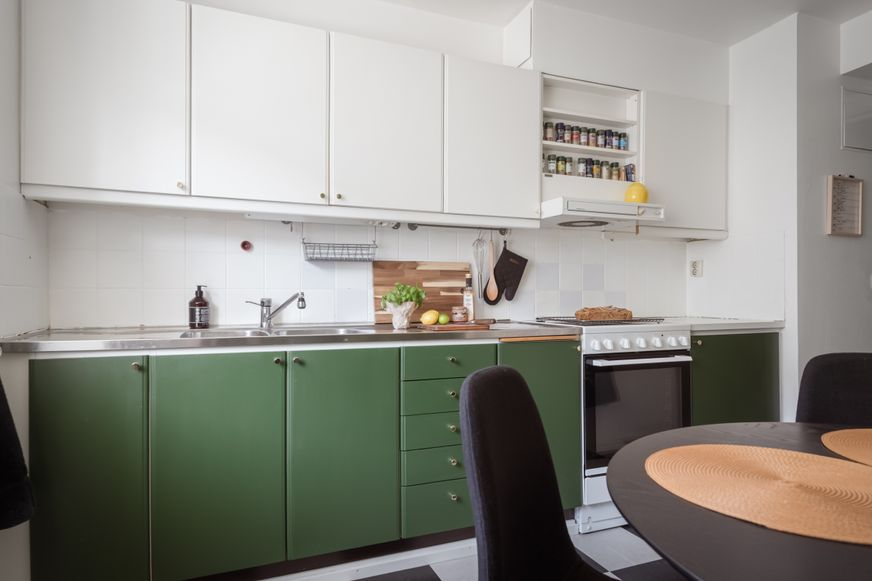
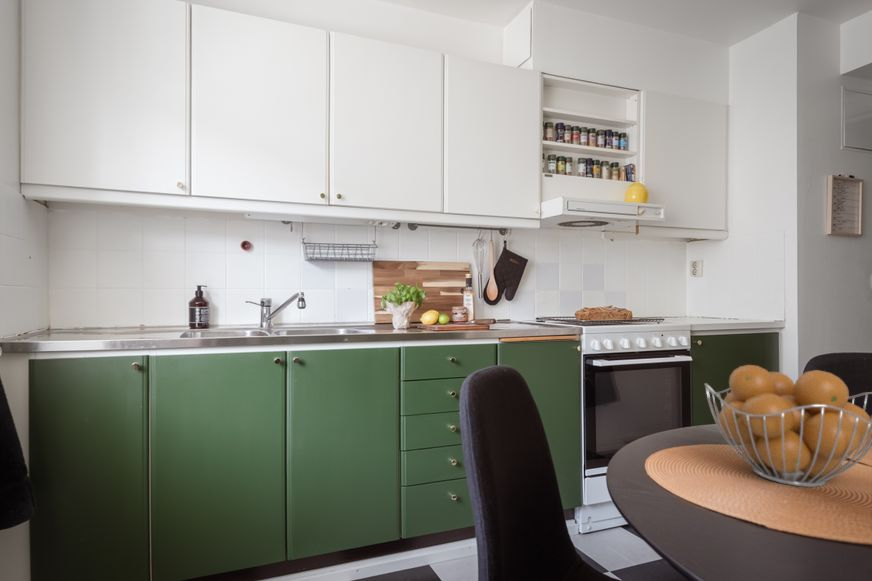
+ fruit basket [704,364,872,488]
